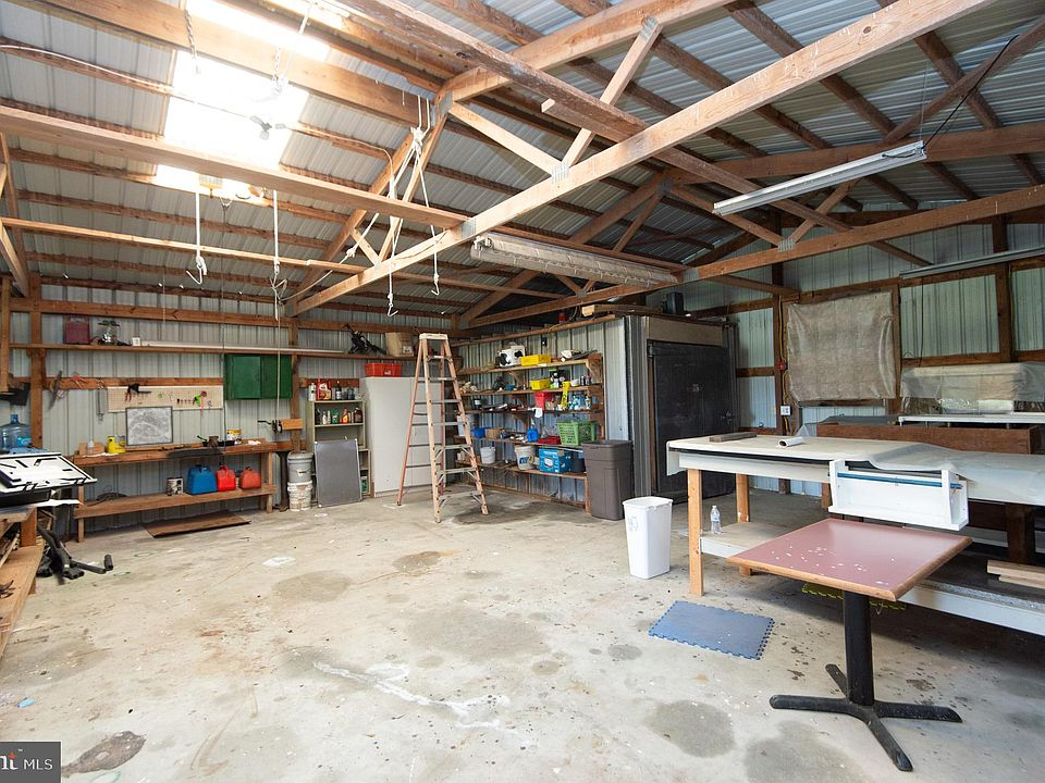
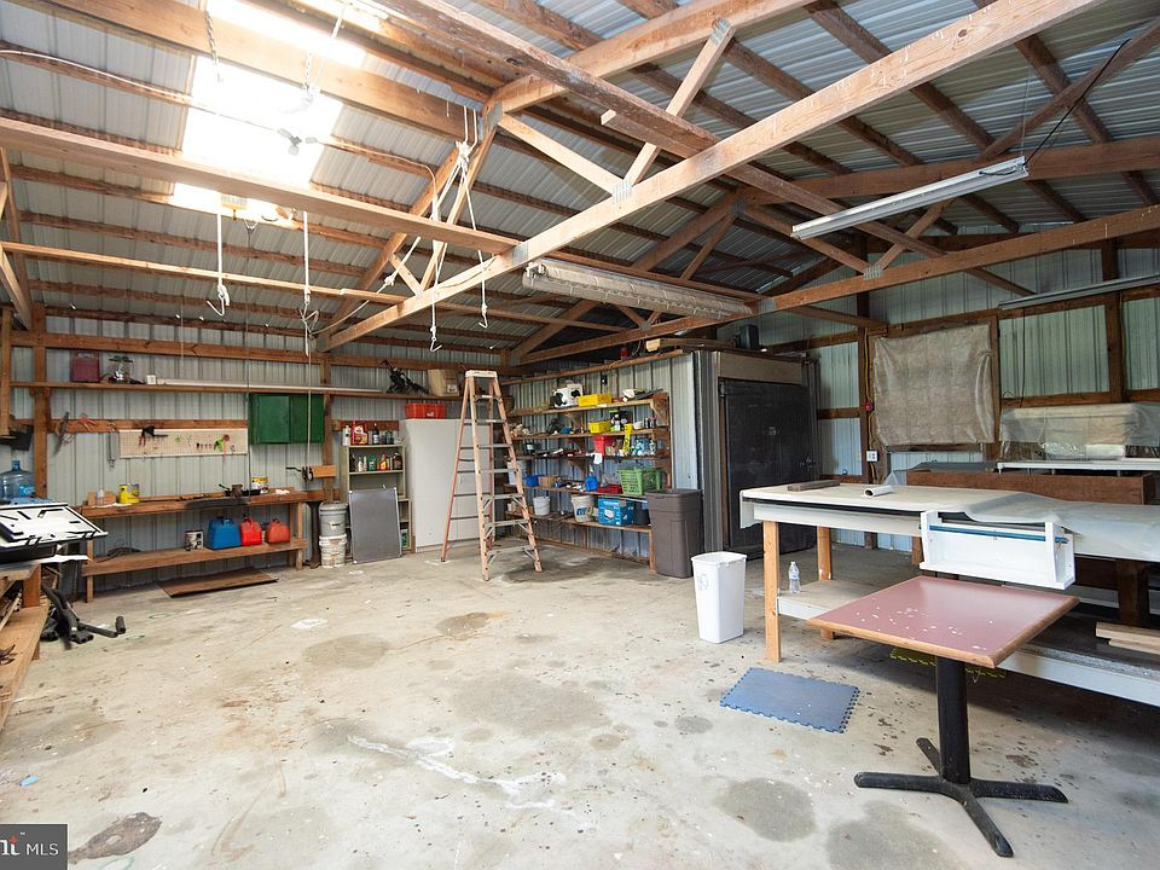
- wall art [124,405,174,447]
